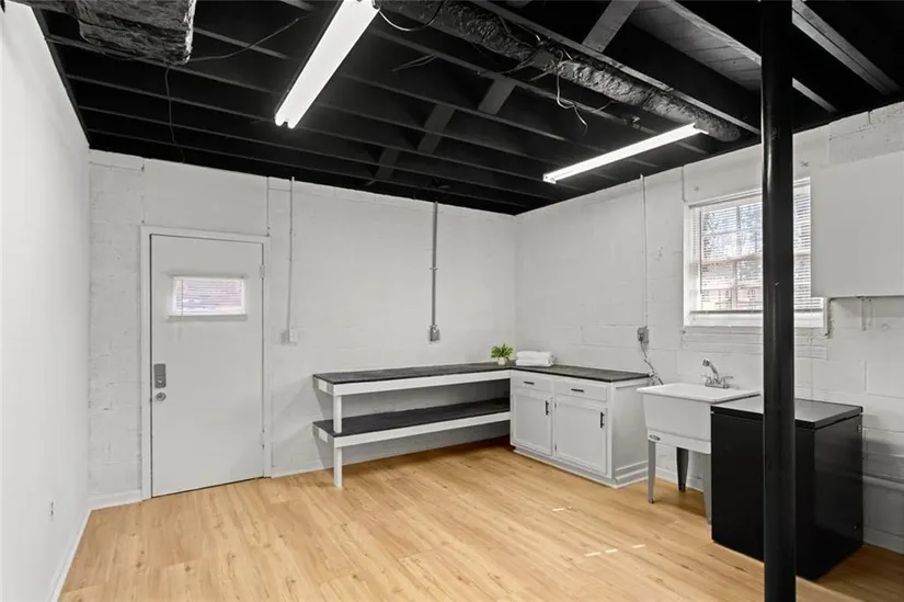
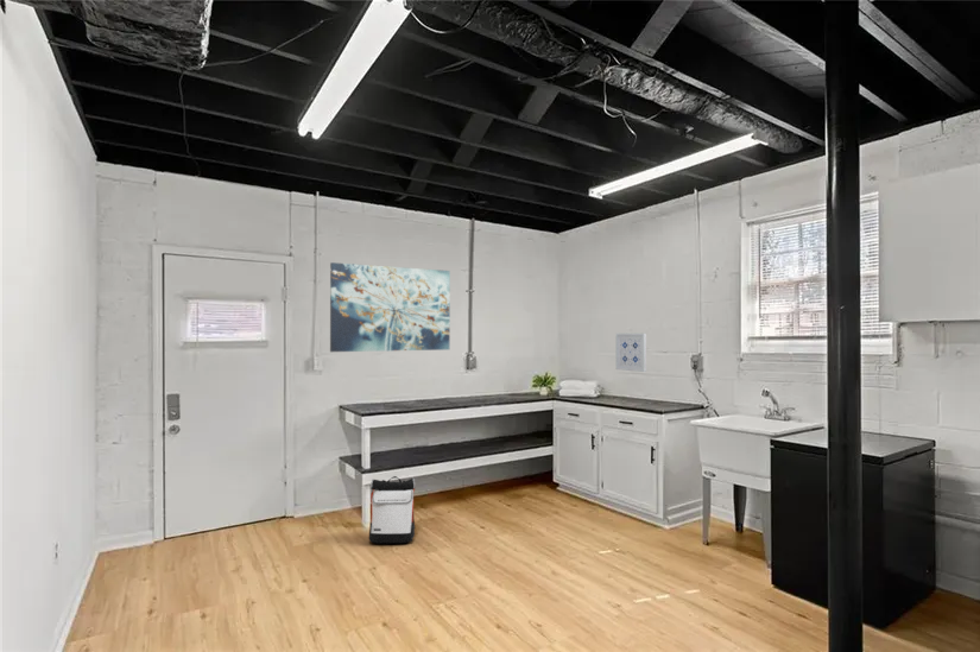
+ wall art [614,333,647,373]
+ backpack [368,475,417,544]
+ wall art [329,261,451,353]
